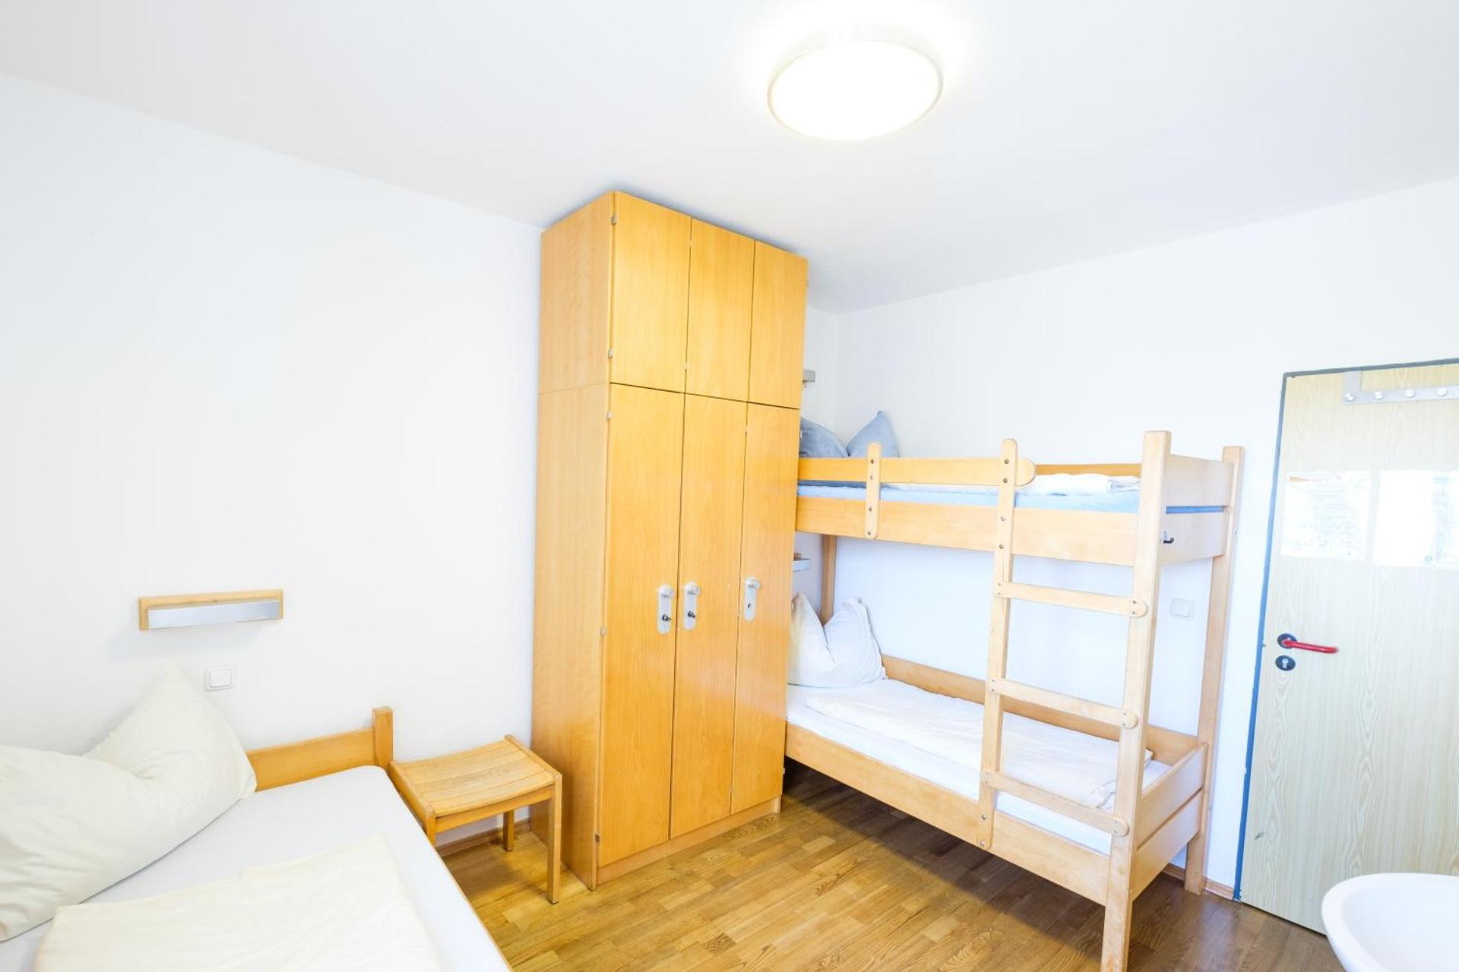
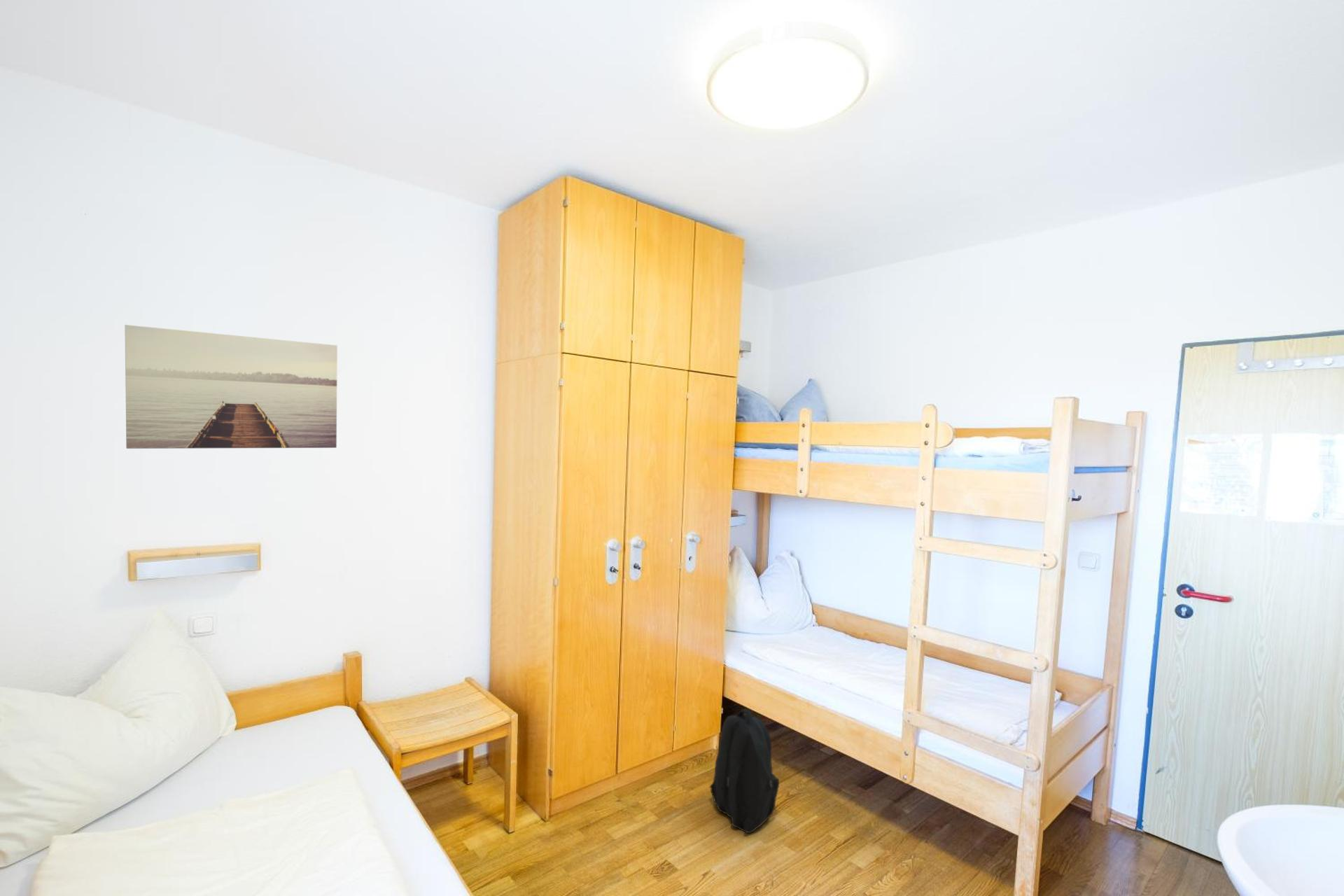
+ wall art [124,324,338,449]
+ backpack [709,708,780,834]
